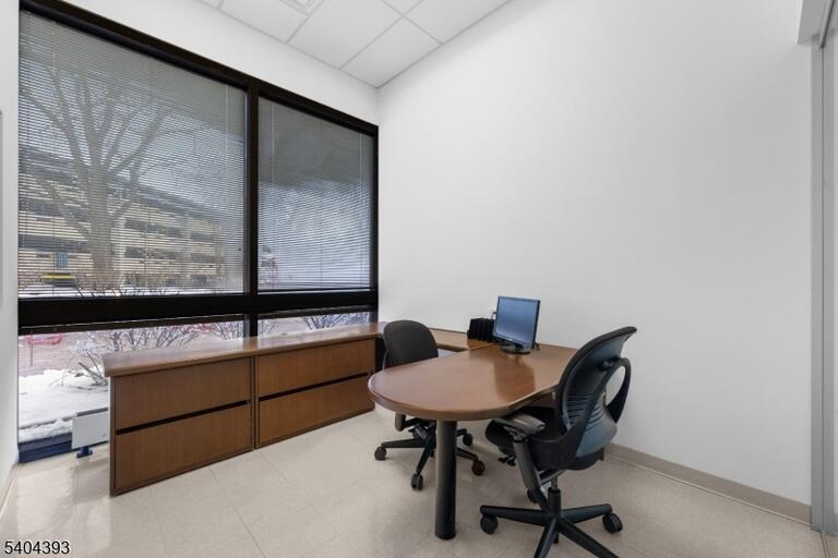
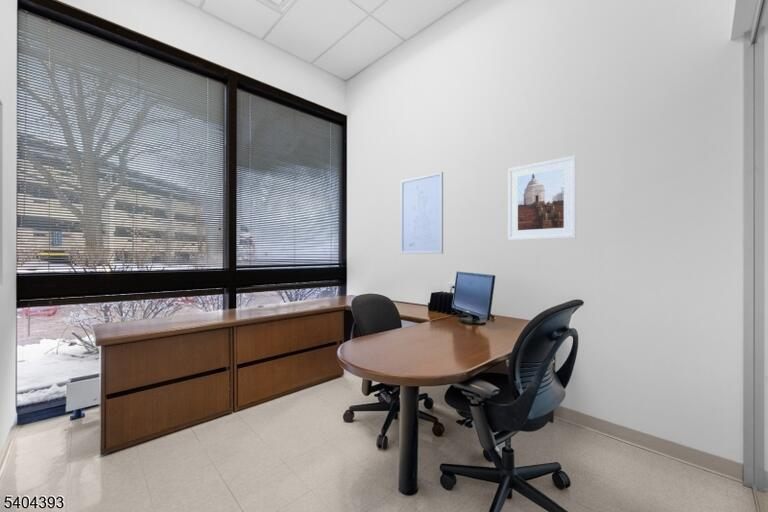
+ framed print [507,155,577,241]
+ wall art [399,171,444,255]
